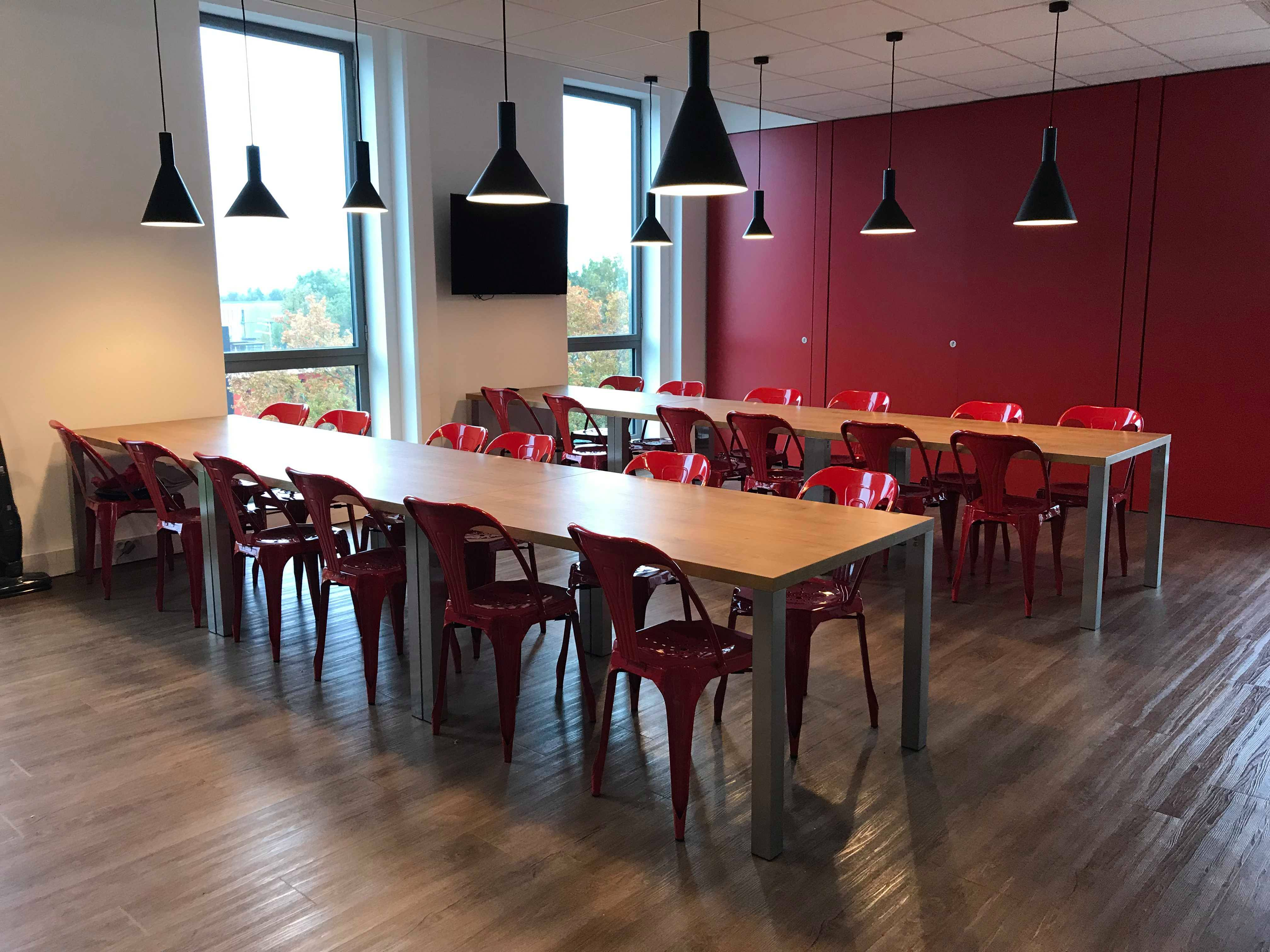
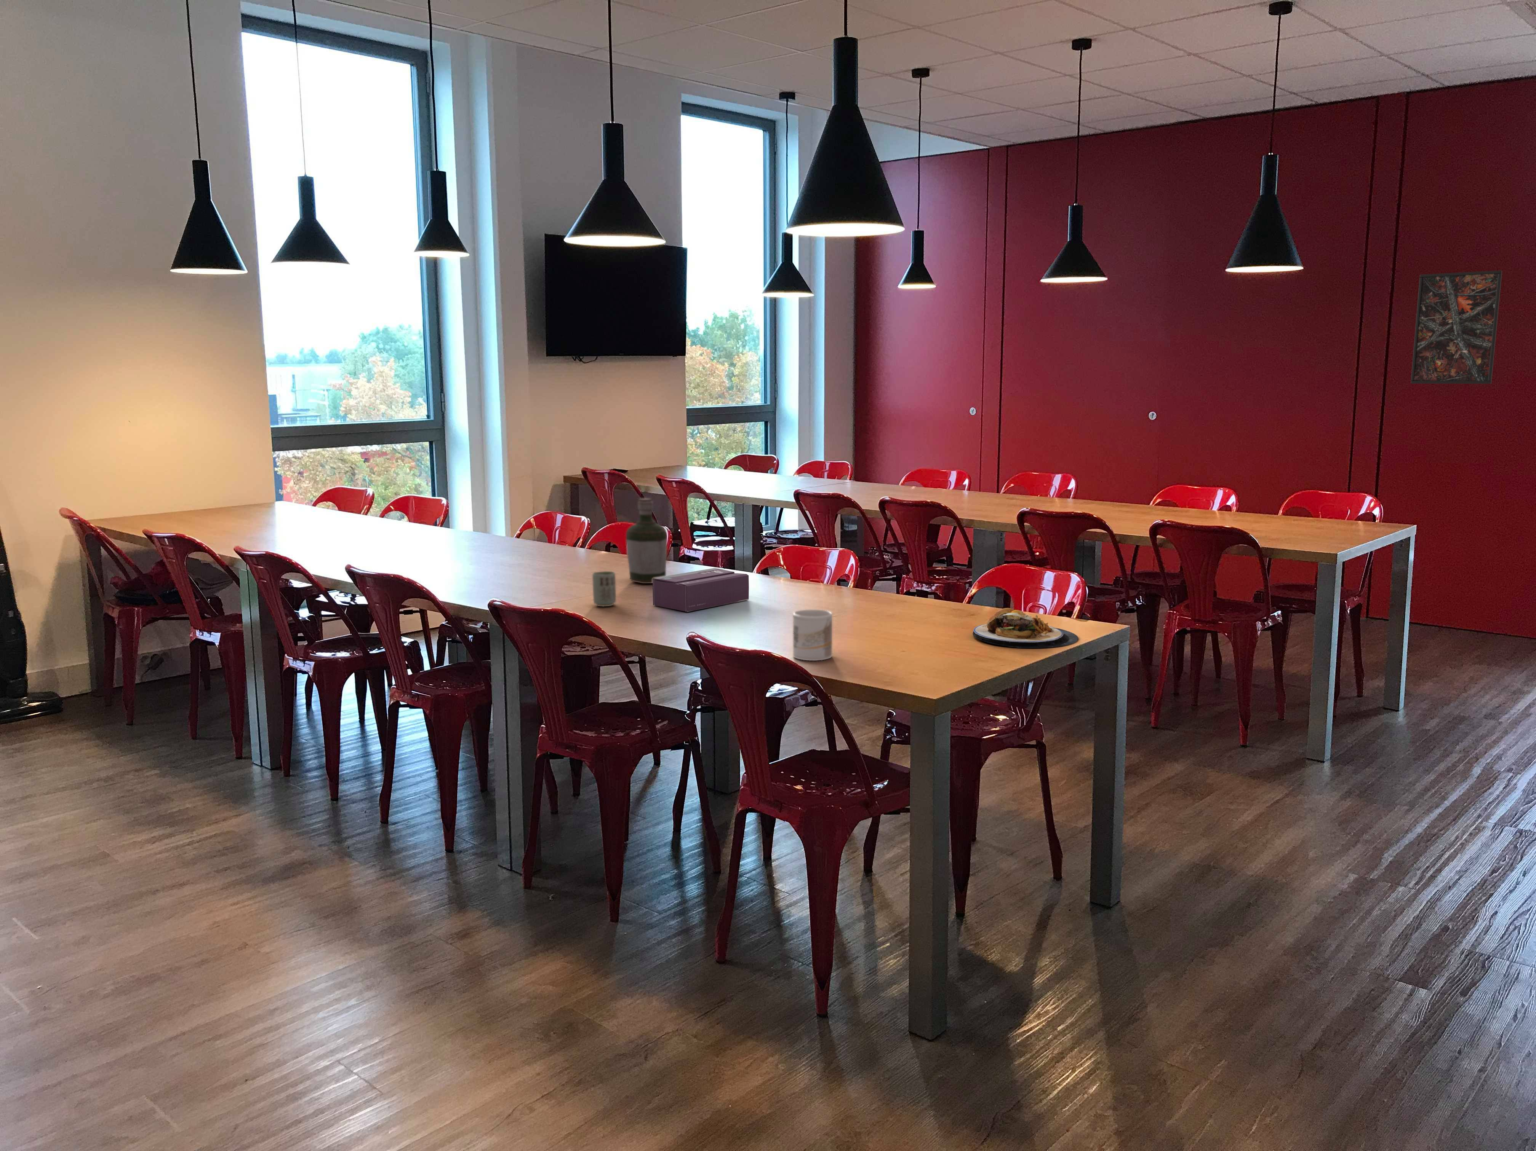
+ plate [972,607,1079,648]
+ tissue box [652,567,750,612]
+ cup [591,571,617,607]
+ mug [792,609,833,661]
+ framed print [1410,271,1502,384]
+ bottle [625,498,668,584]
